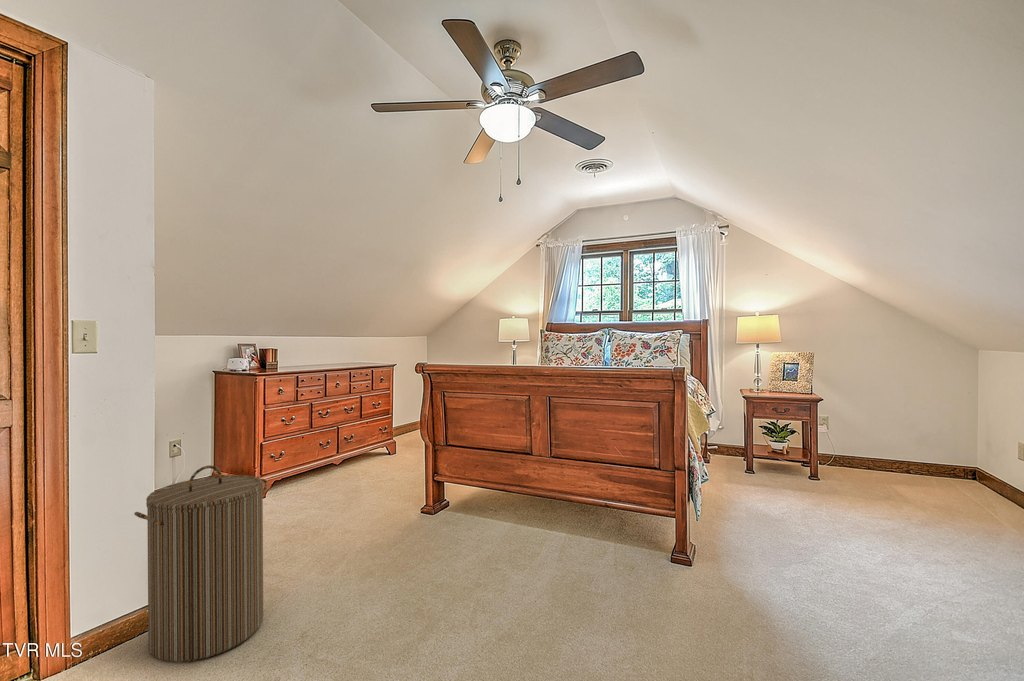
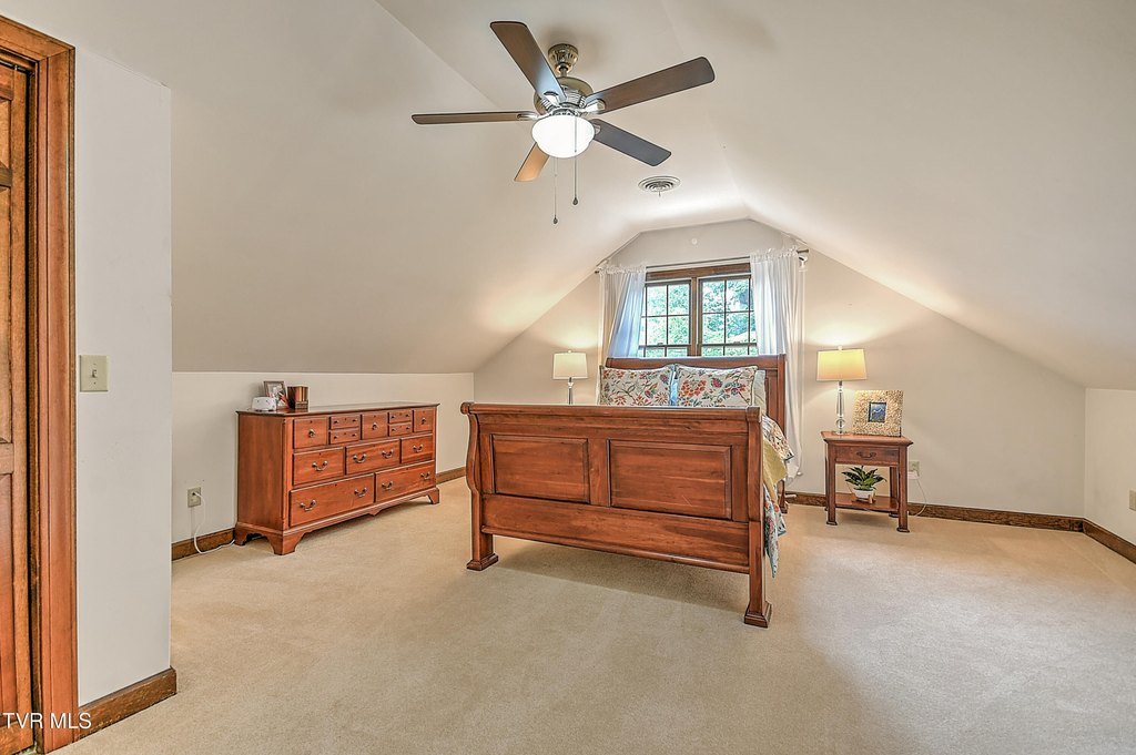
- laundry hamper [133,464,269,663]
